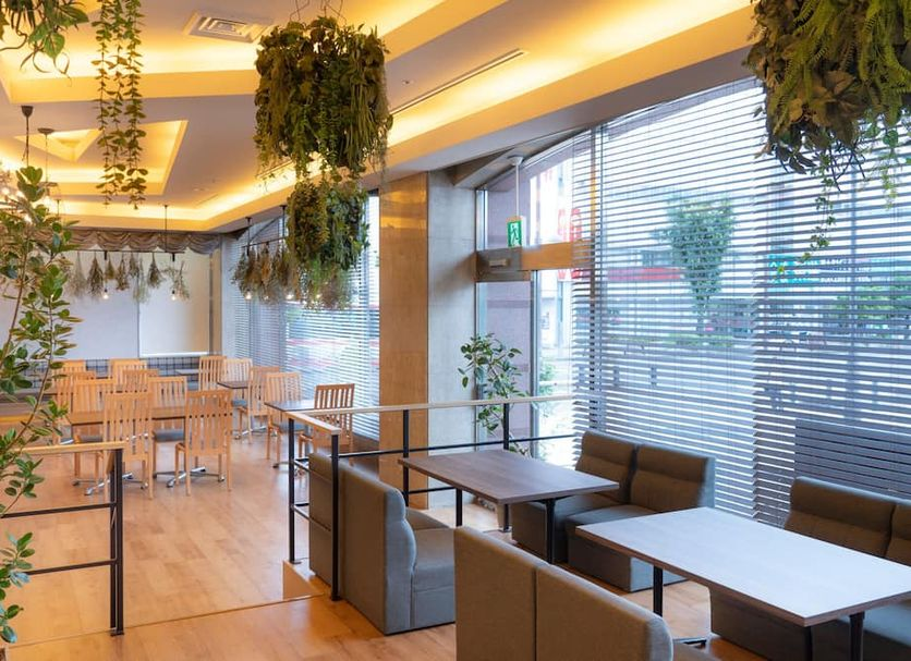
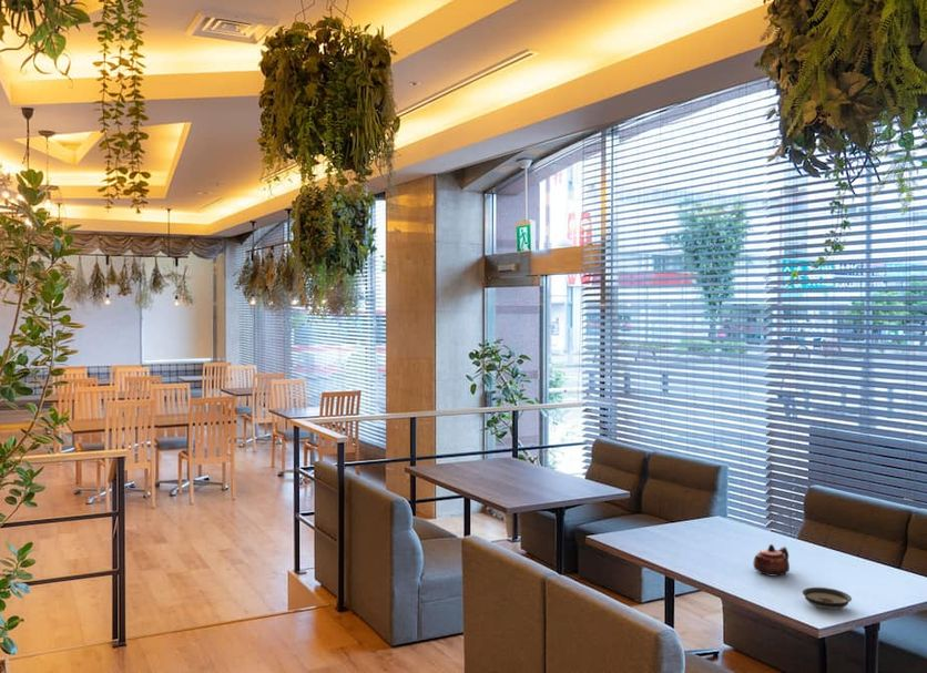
+ saucer [802,587,853,611]
+ teapot [753,543,791,578]
